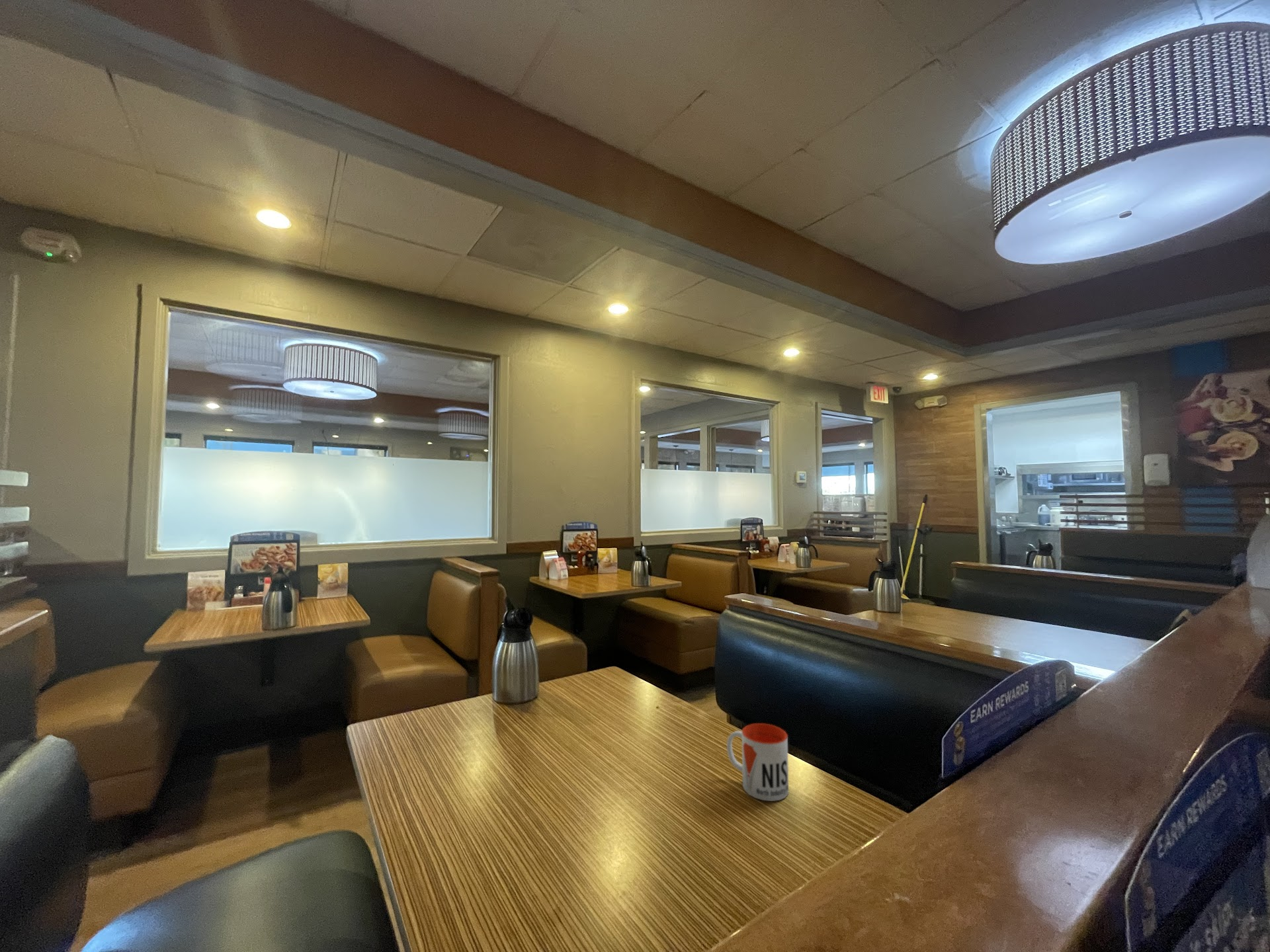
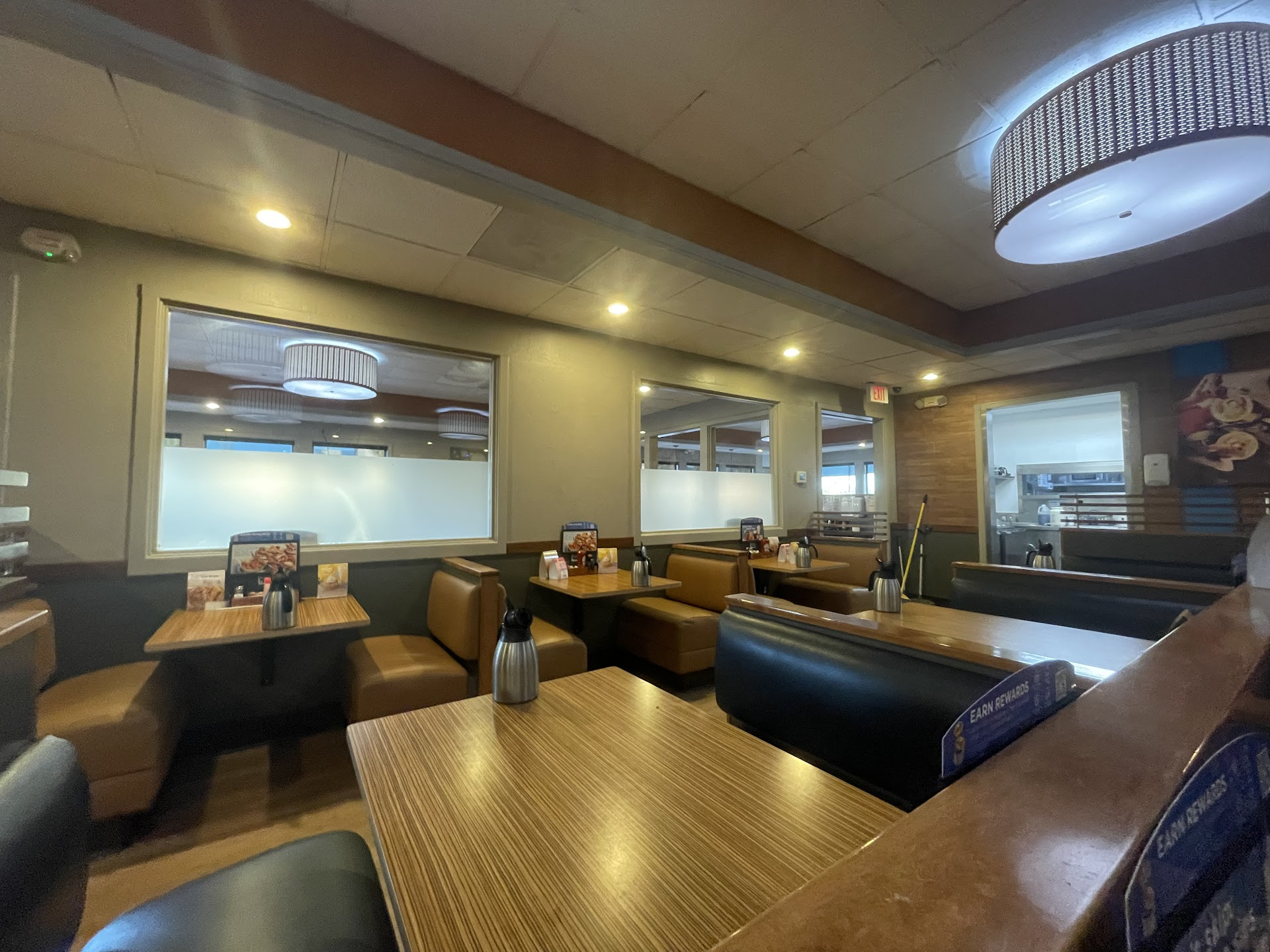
- mug [726,723,789,802]
